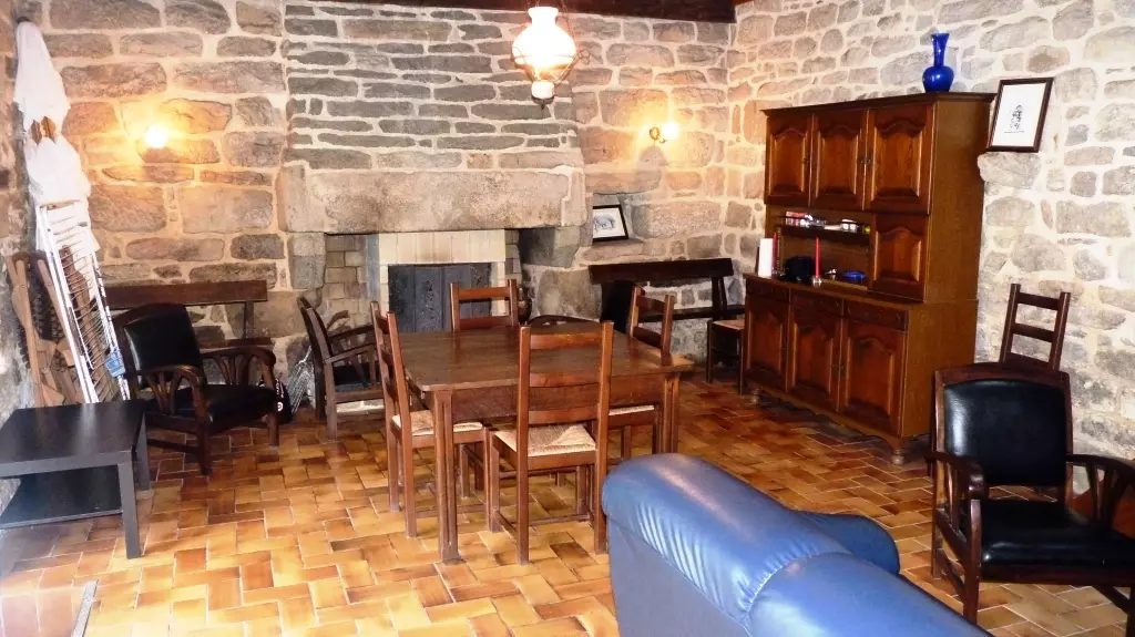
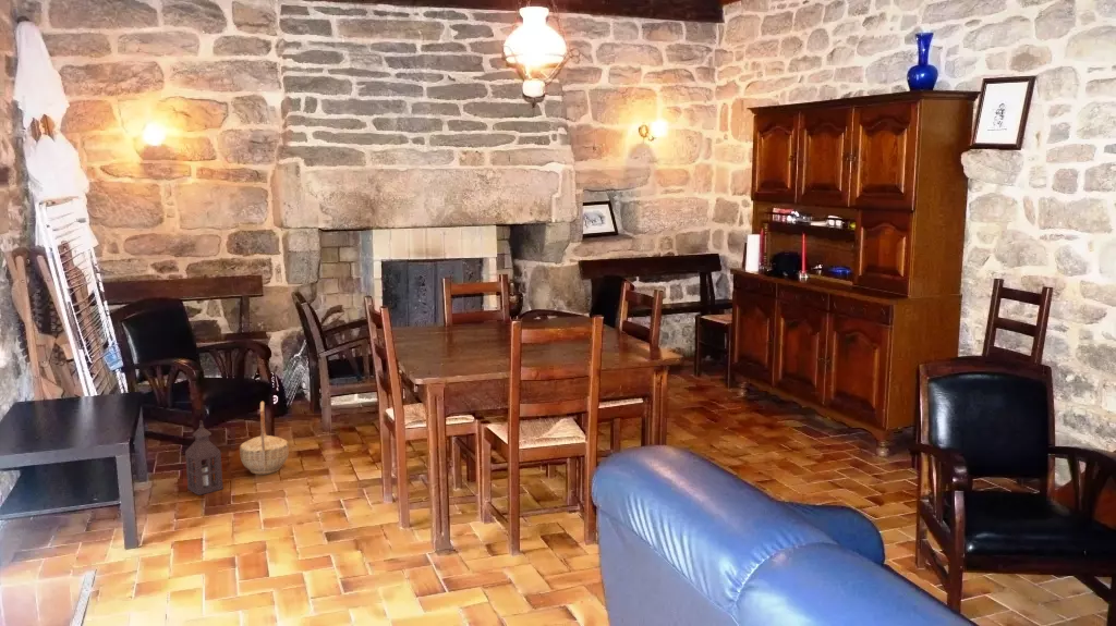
+ basket [239,400,290,475]
+ lantern [184,419,225,496]
